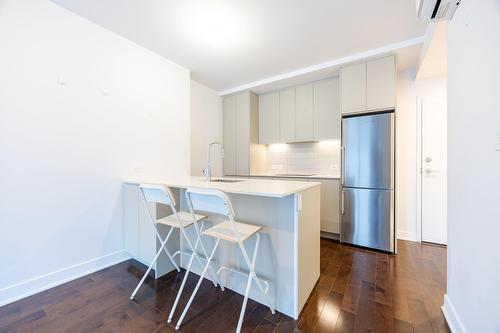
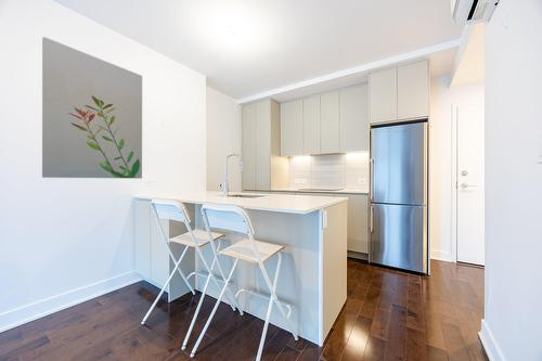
+ wall art [41,36,143,180]
